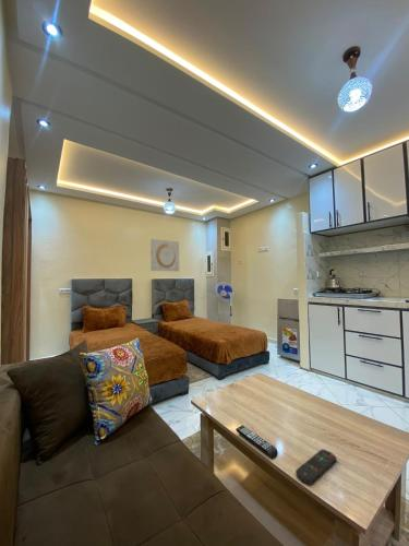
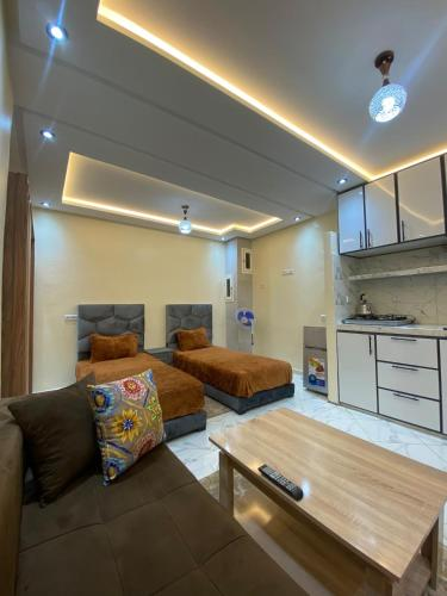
- remote control [294,448,338,485]
- wall art [149,238,180,272]
